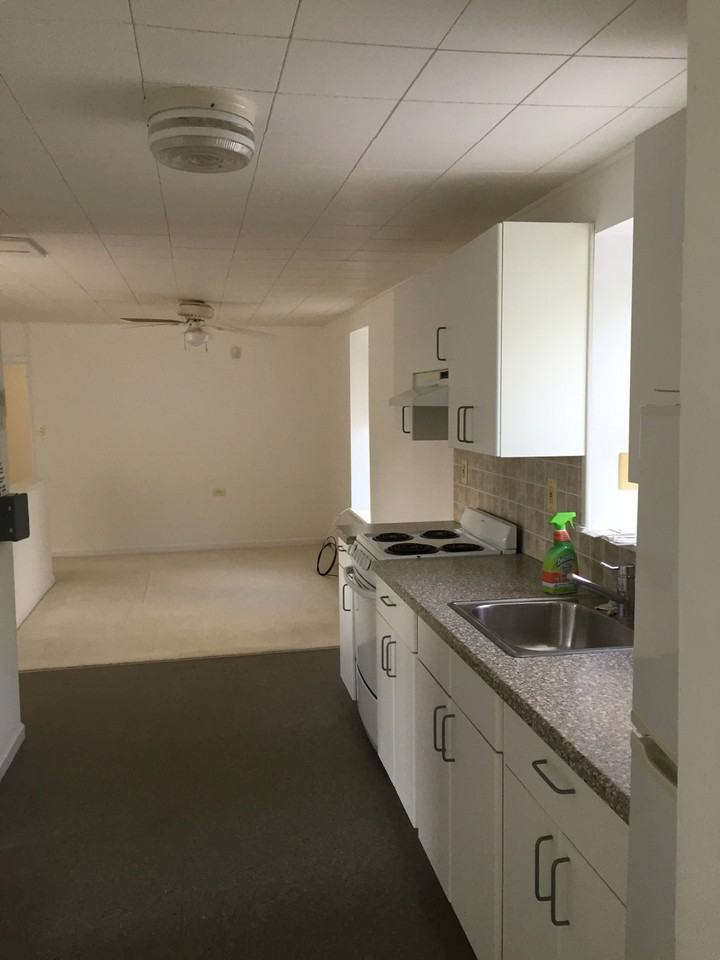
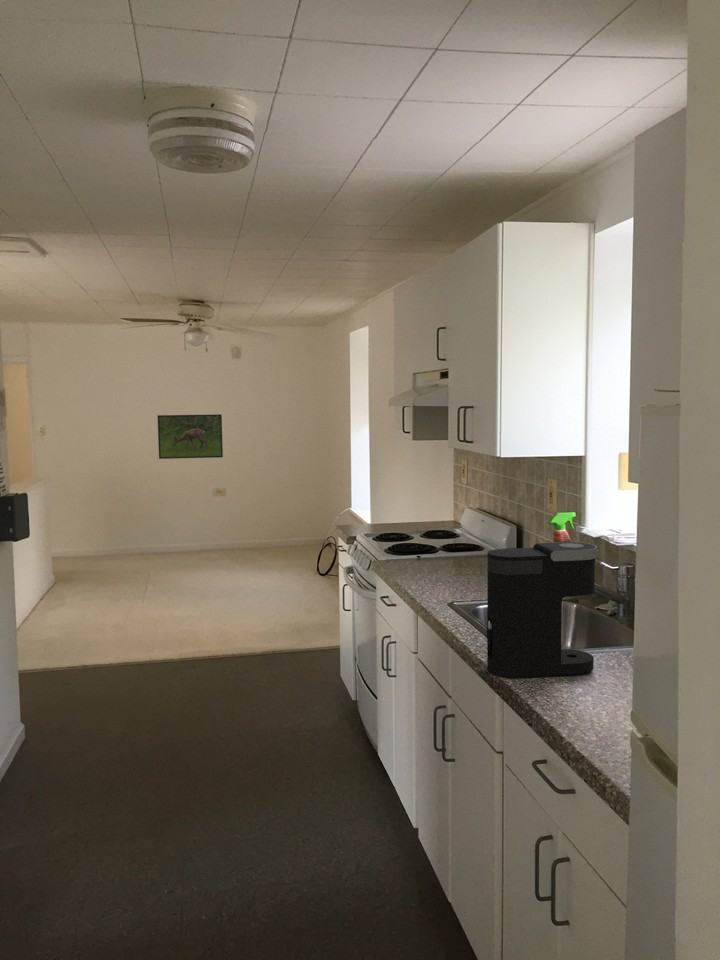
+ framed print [157,413,224,460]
+ coffee maker [486,541,600,680]
